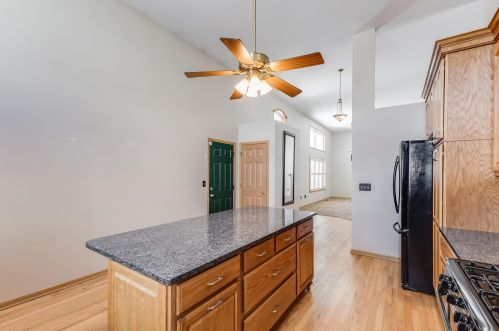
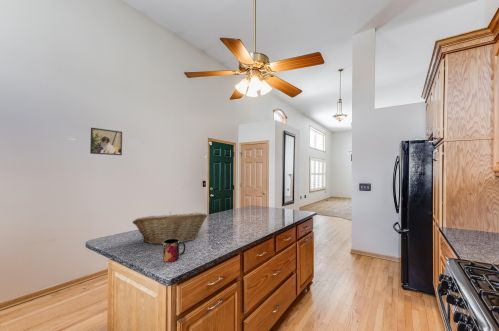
+ mug [162,239,186,263]
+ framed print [89,127,123,156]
+ fruit basket [131,211,208,245]
